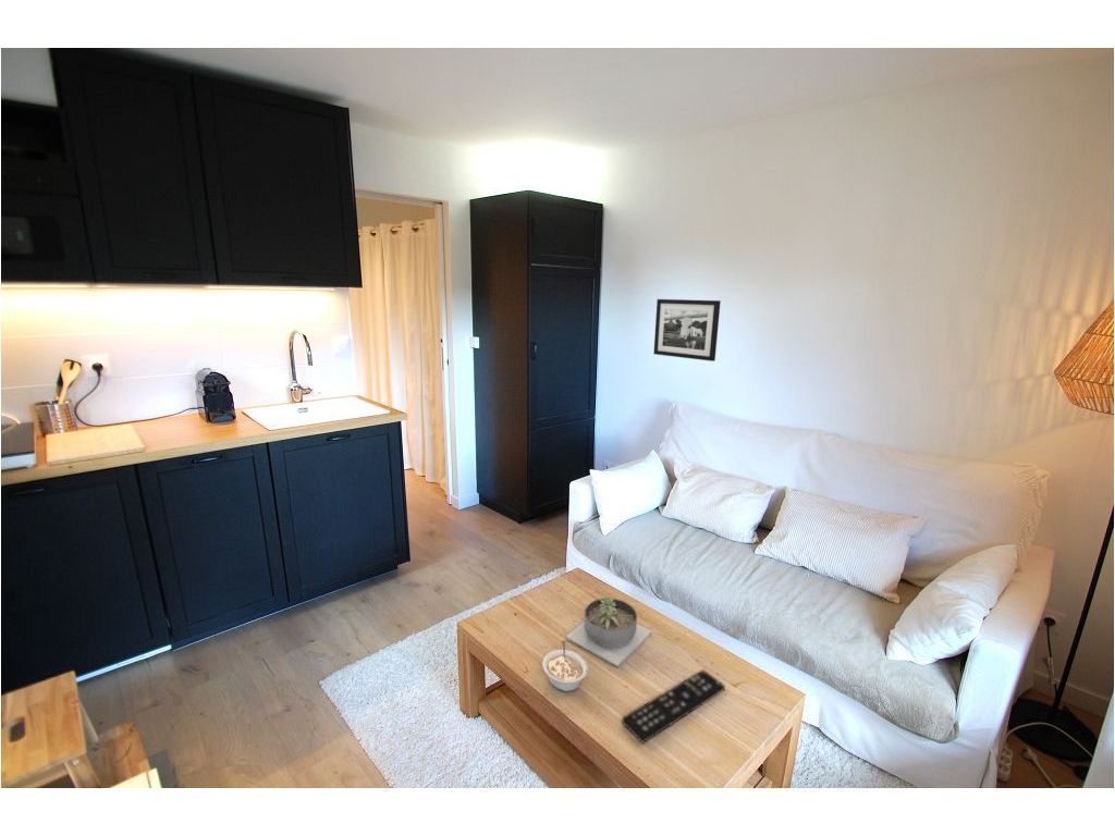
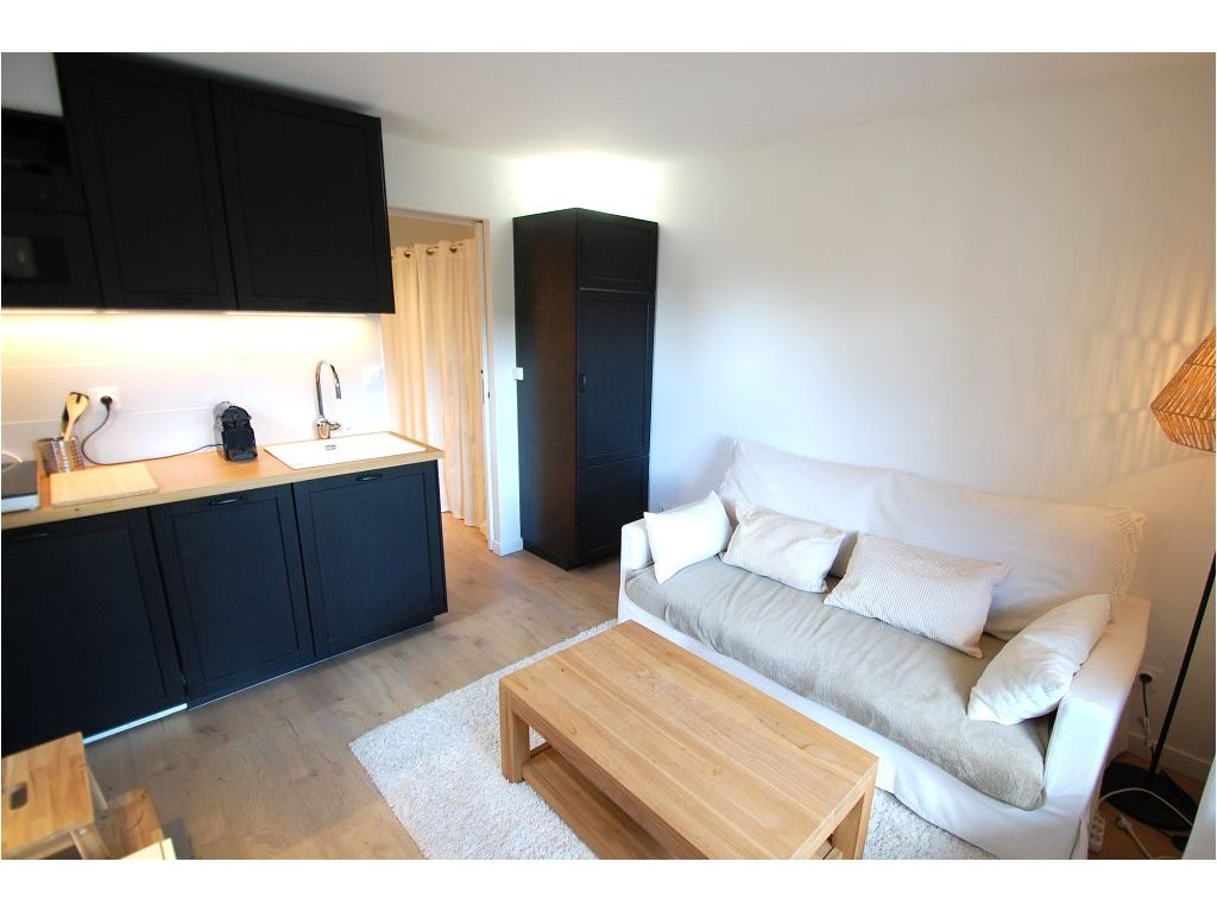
- legume [541,639,589,692]
- succulent planter [565,595,653,667]
- picture frame [653,298,722,362]
- remote control [621,668,726,745]
